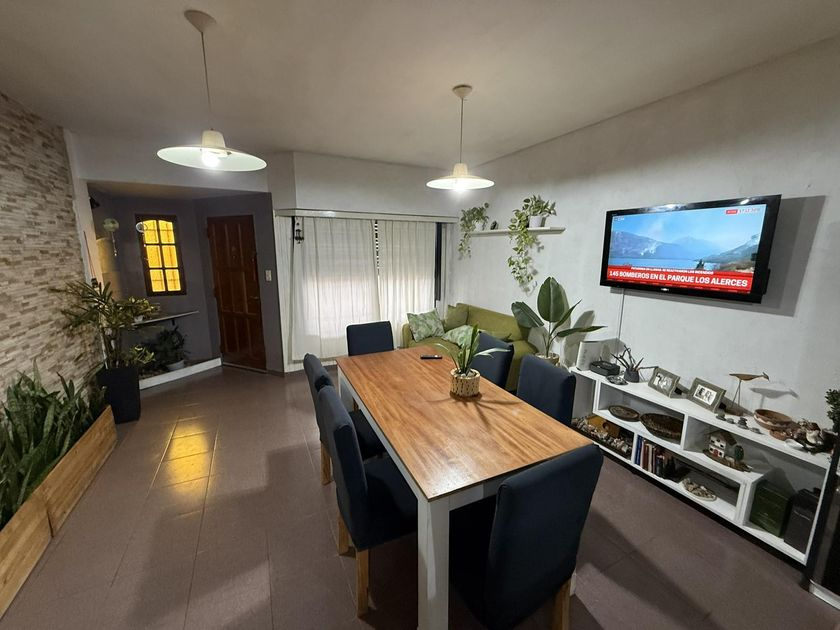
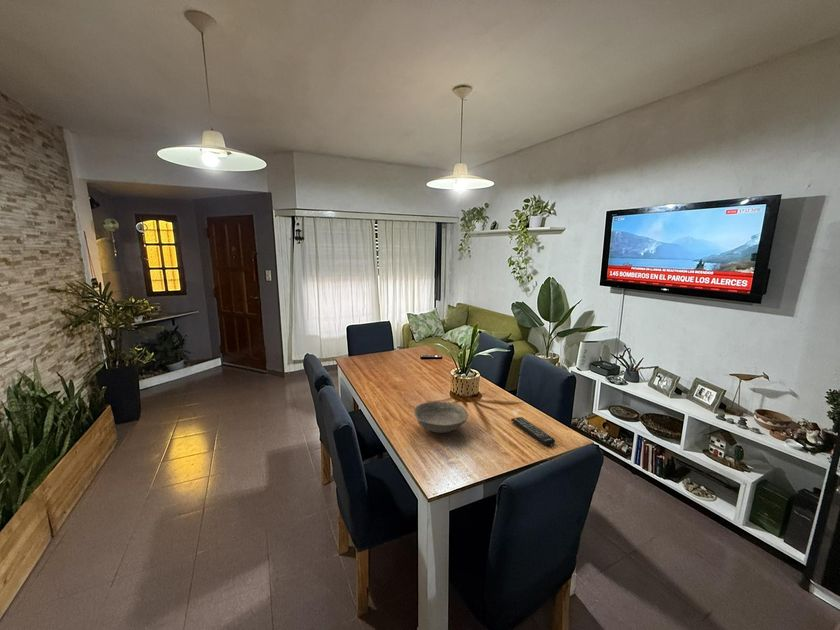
+ bowl [413,400,469,434]
+ remote control [510,416,556,447]
